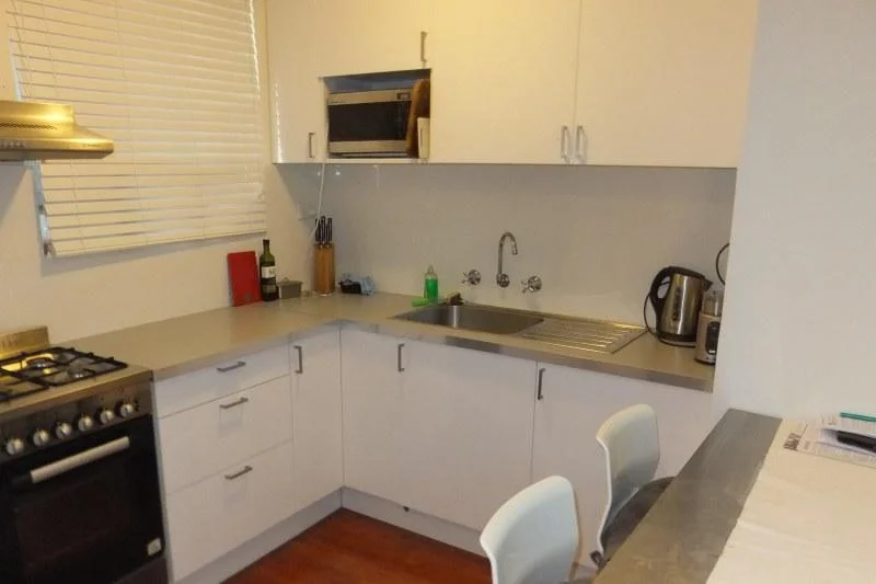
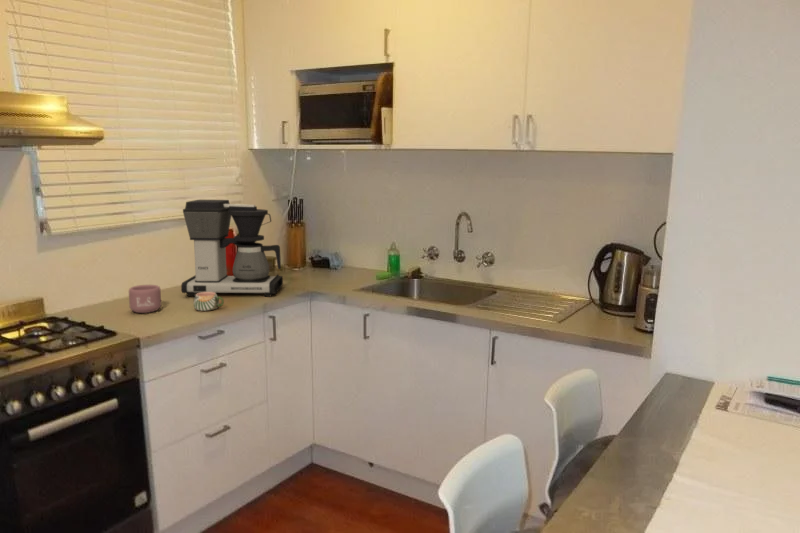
+ coffee maker [180,199,284,298]
+ mug [193,292,225,312]
+ mug [128,284,162,314]
